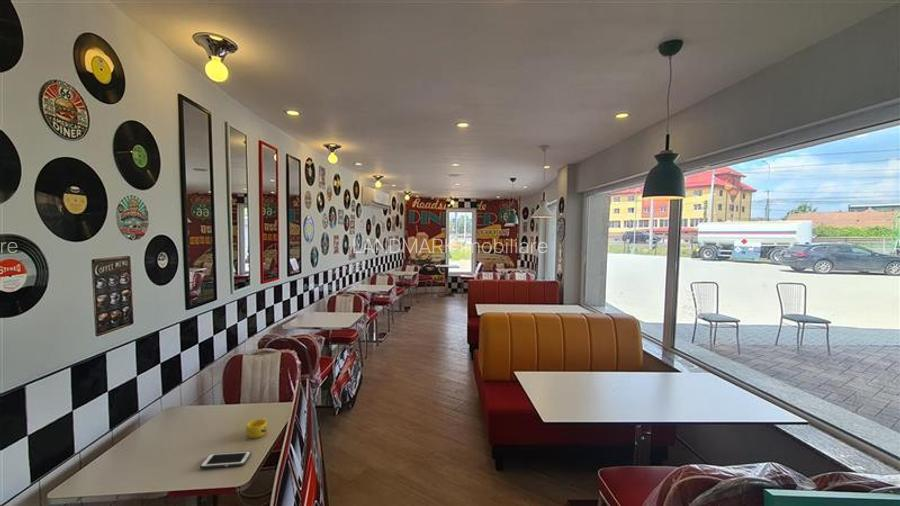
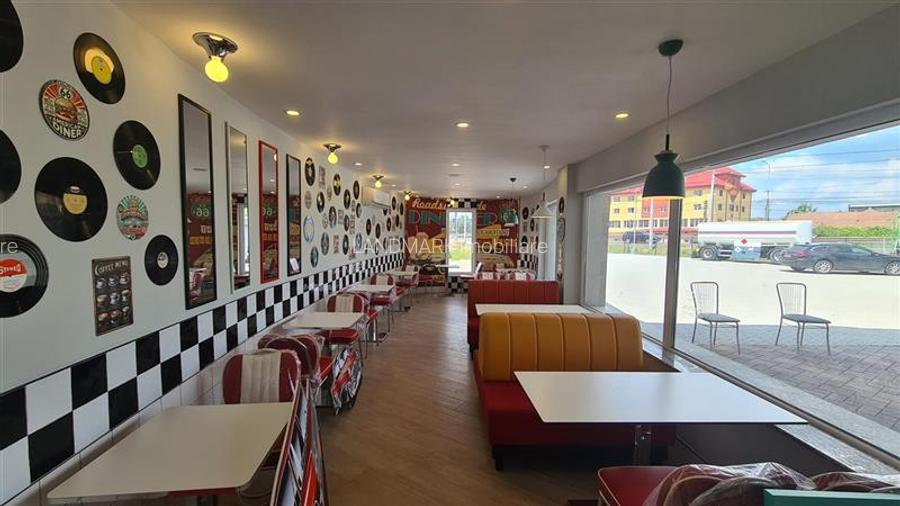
- cup [245,416,268,439]
- cell phone [199,450,252,469]
